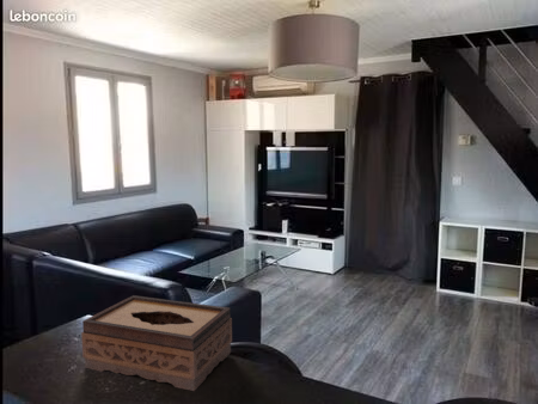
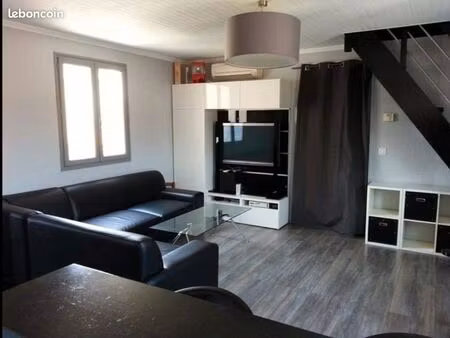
- tissue box [80,294,233,392]
